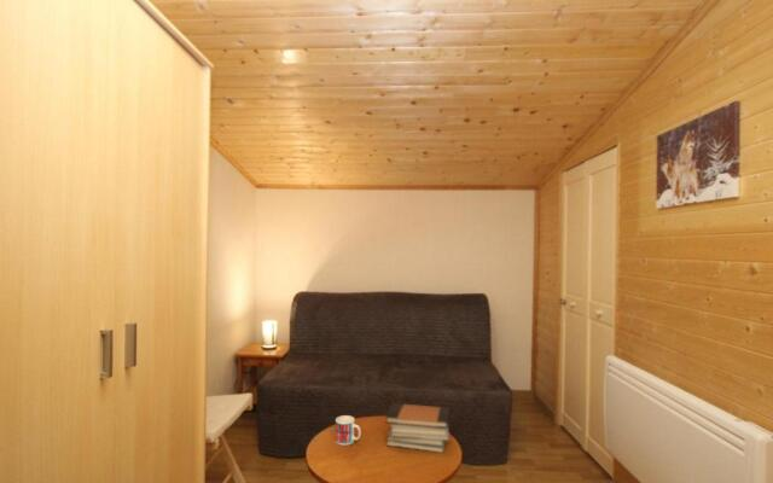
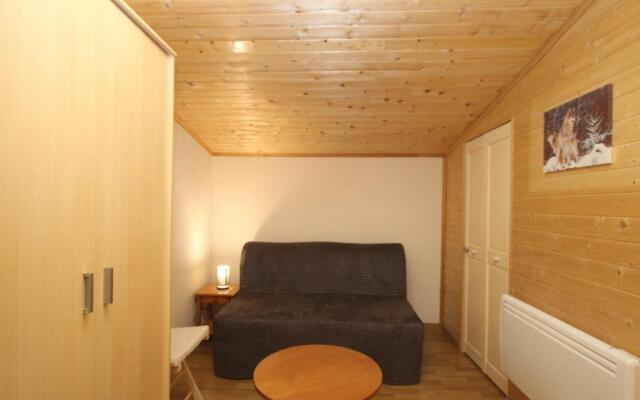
- book stack [384,402,451,454]
- mug [335,414,362,447]
